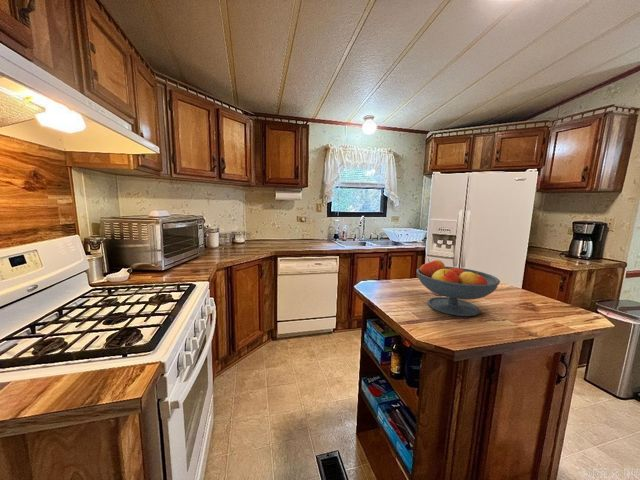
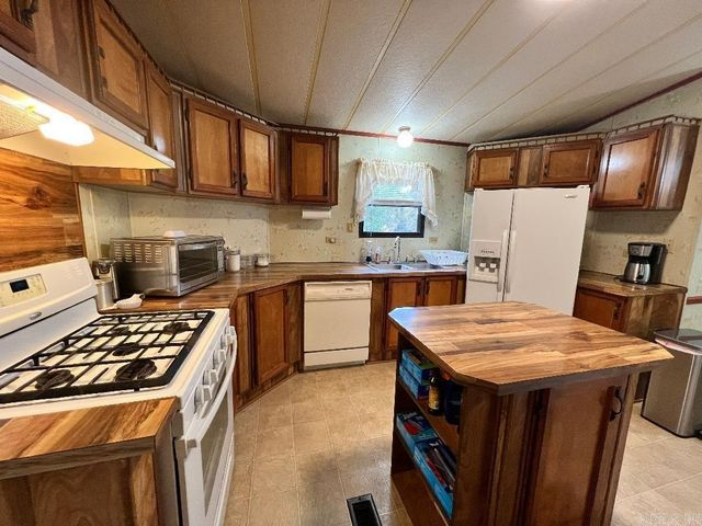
- fruit bowl [416,258,501,317]
